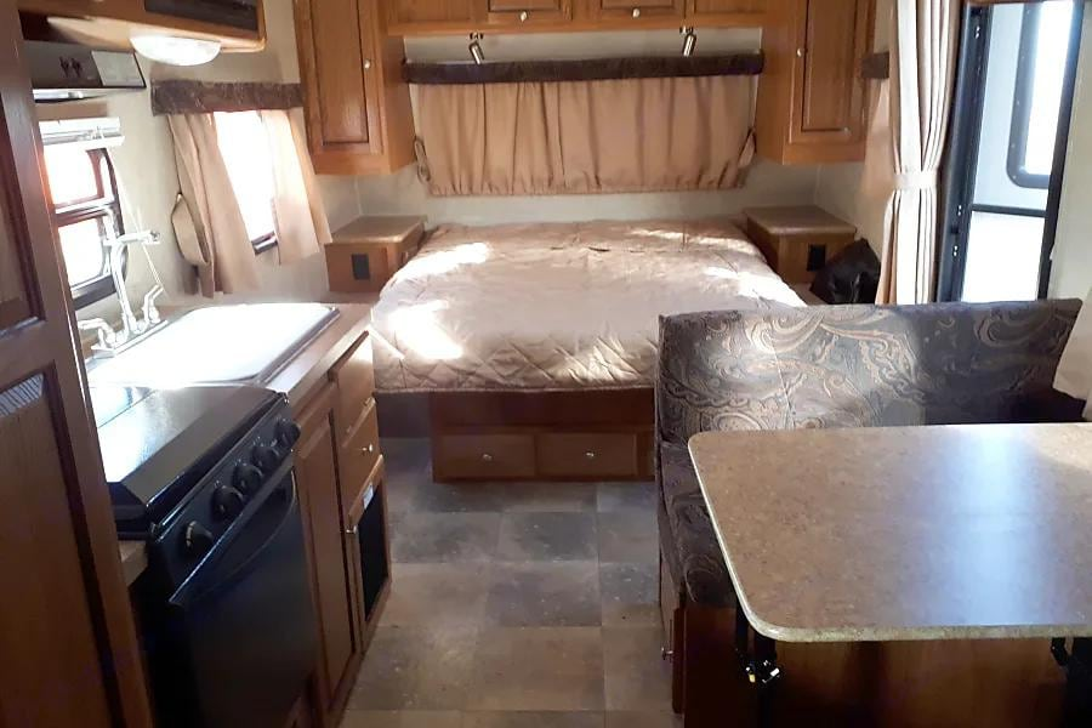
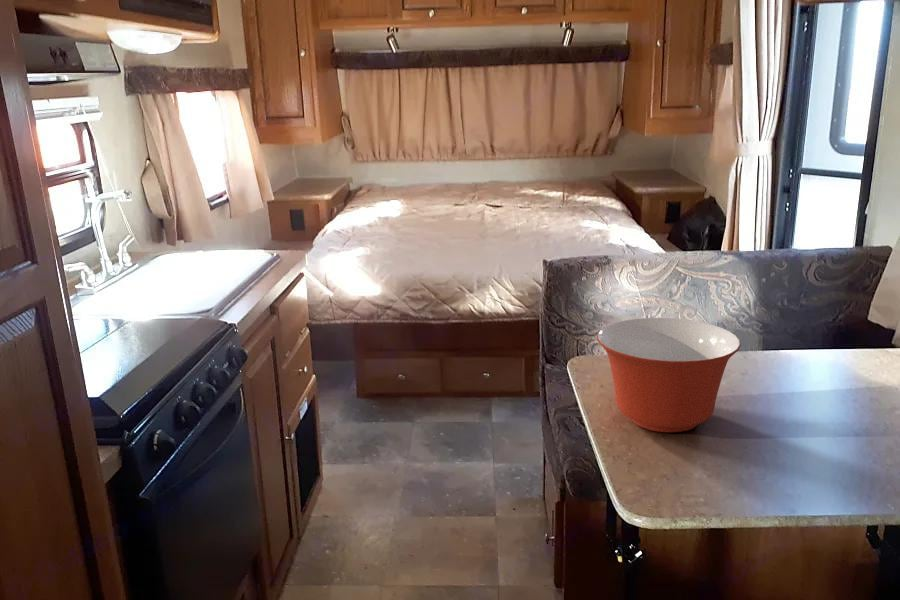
+ mixing bowl [596,317,742,433]
